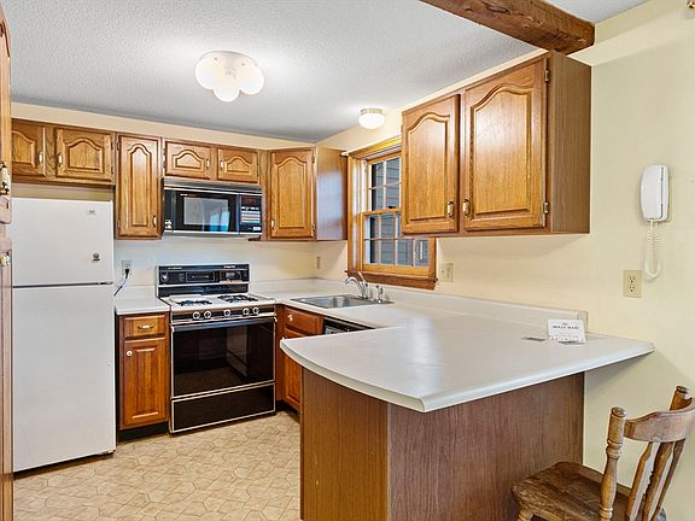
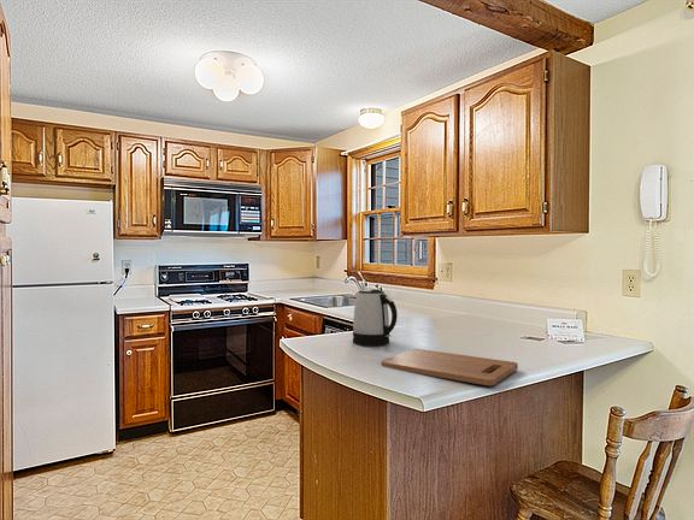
+ kettle [352,288,399,347]
+ cutting board [381,348,519,386]
